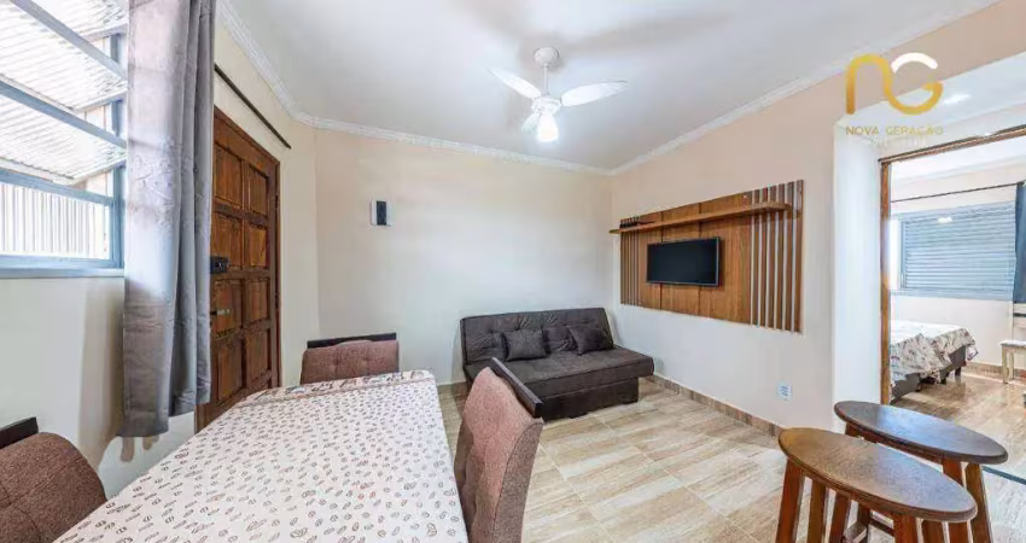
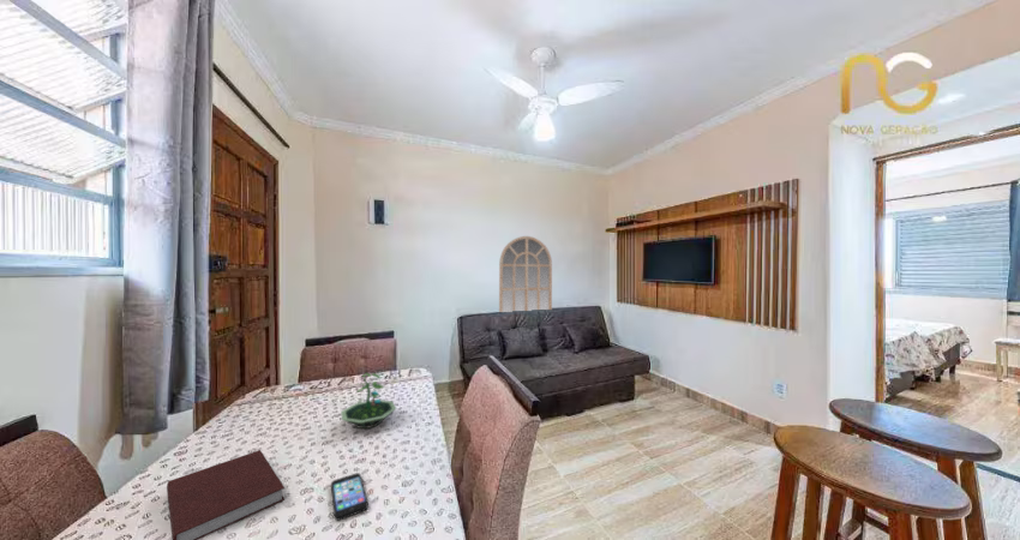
+ terrarium [340,372,397,430]
+ smartphone [330,472,370,522]
+ mirror [498,235,553,313]
+ notebook [166,449,286,540]
